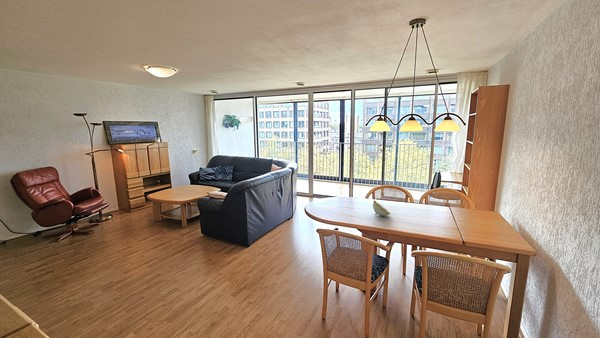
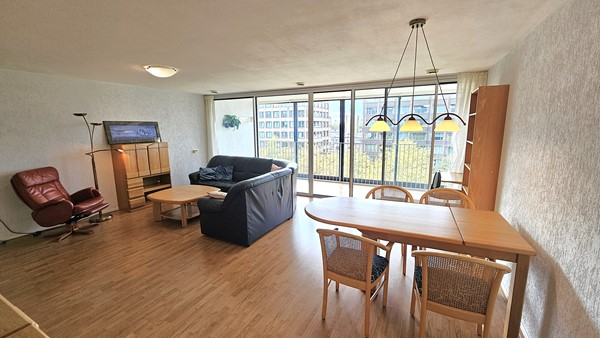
- decorative bowl [372,199,391,217]
